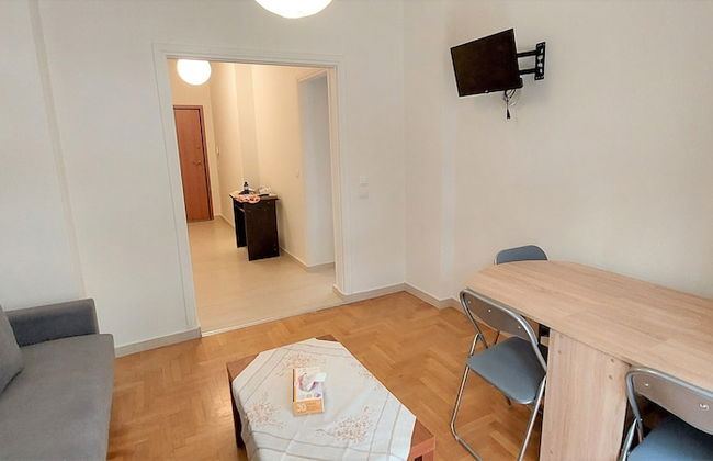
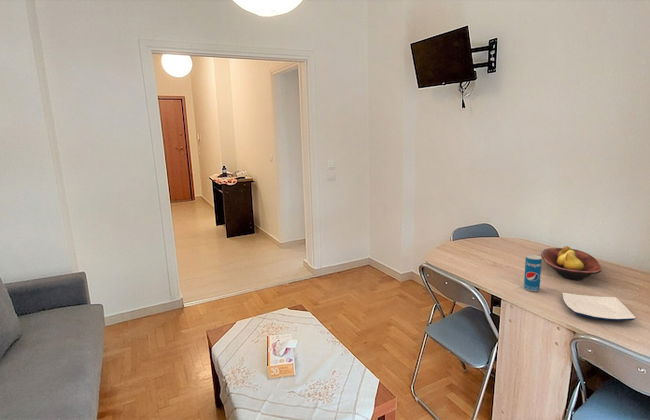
+ fruit bowl [540,245,603,281]
+ beverage can [523,254,543,292]
+ plate [561,292,637,322]
